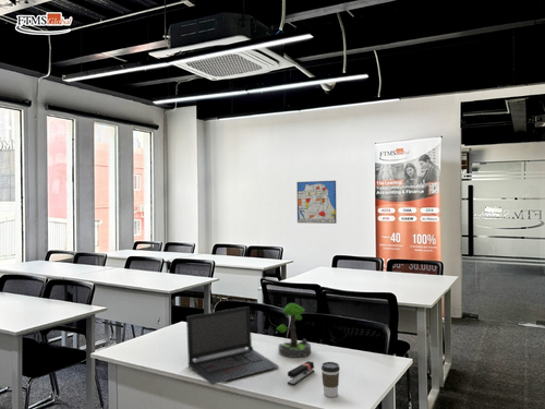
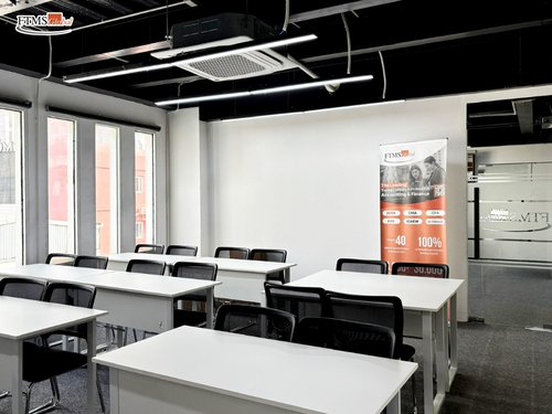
- plant [276,302,312,359]
- stapler [287,360,315,386]
- coffee cup [320,361,341,398]
- laptop [185,305,280,386]
- wall art [295,180,338,225]
